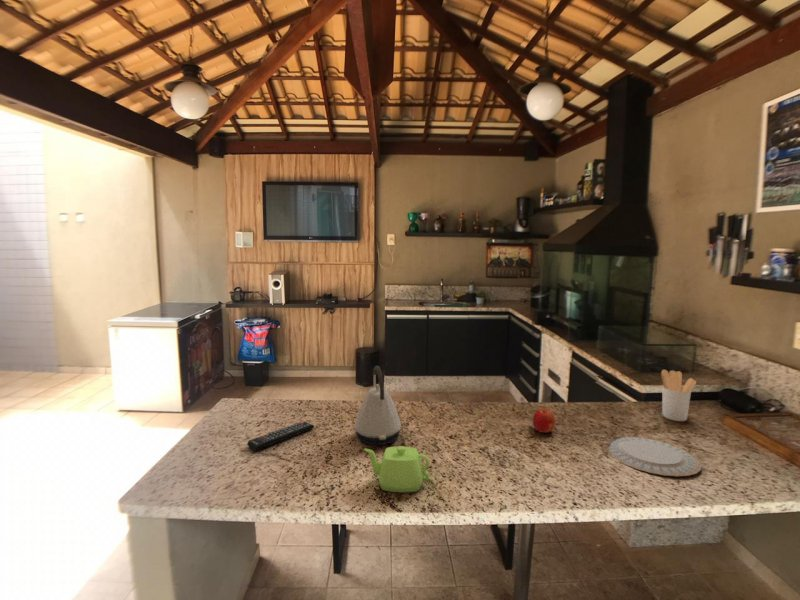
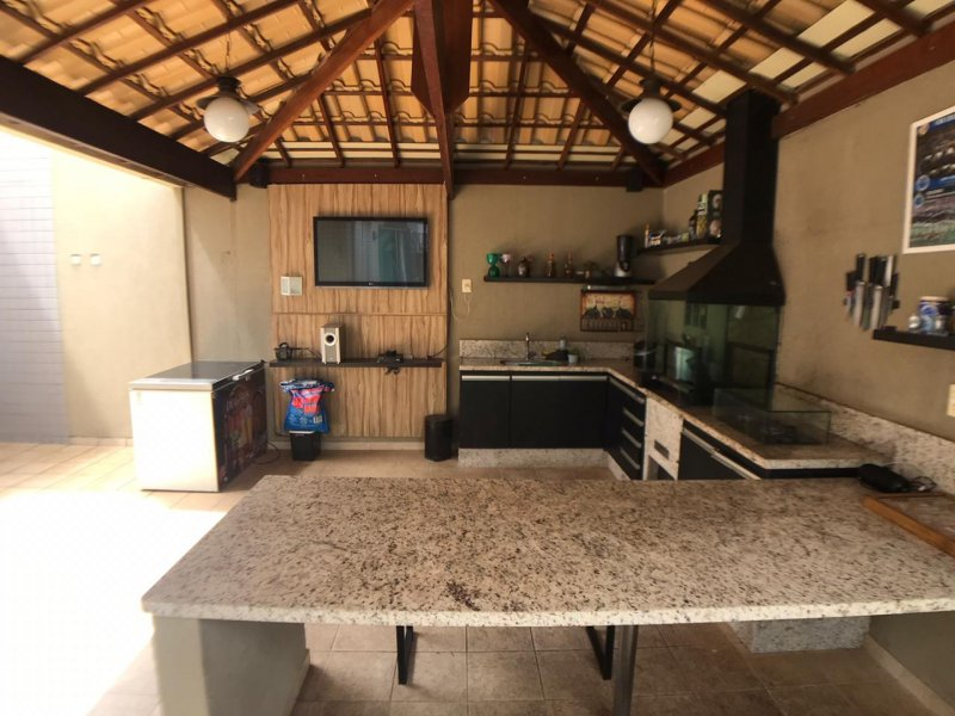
- kettle [353,365,402,446]
- chinaware [608,436,703,477]
- remote control [246,420,315,452]
- utensil holder [660,369,697,422]
- teapot [363,445,430,493]
- fruit [532,407,556,434]
